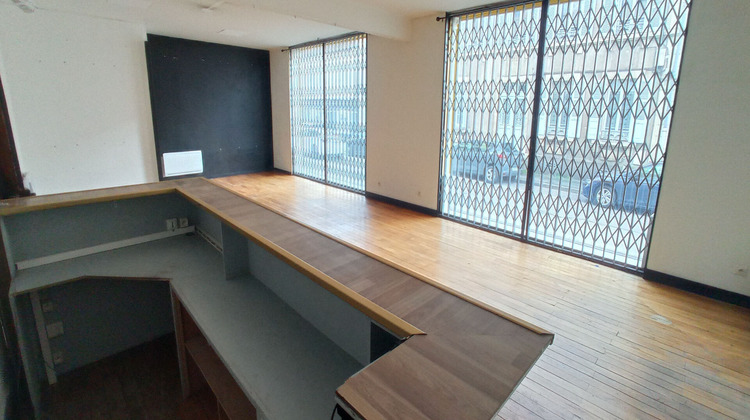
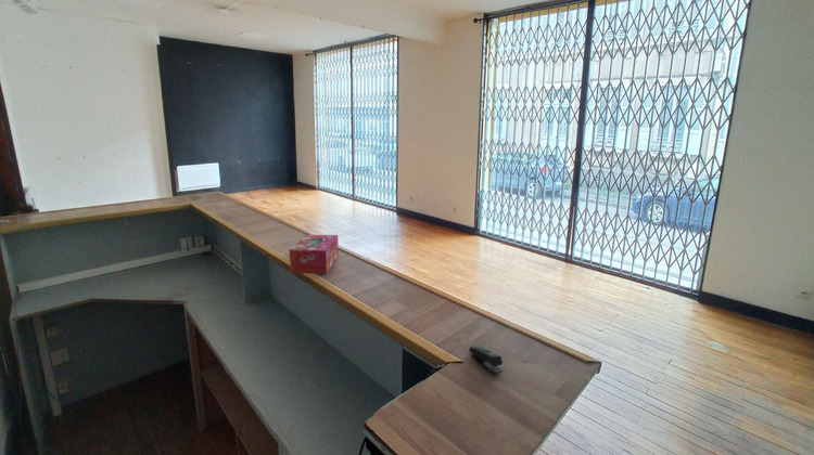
+ tissue box [289,234,340,274]
+ stapler [468,343,504,375]
